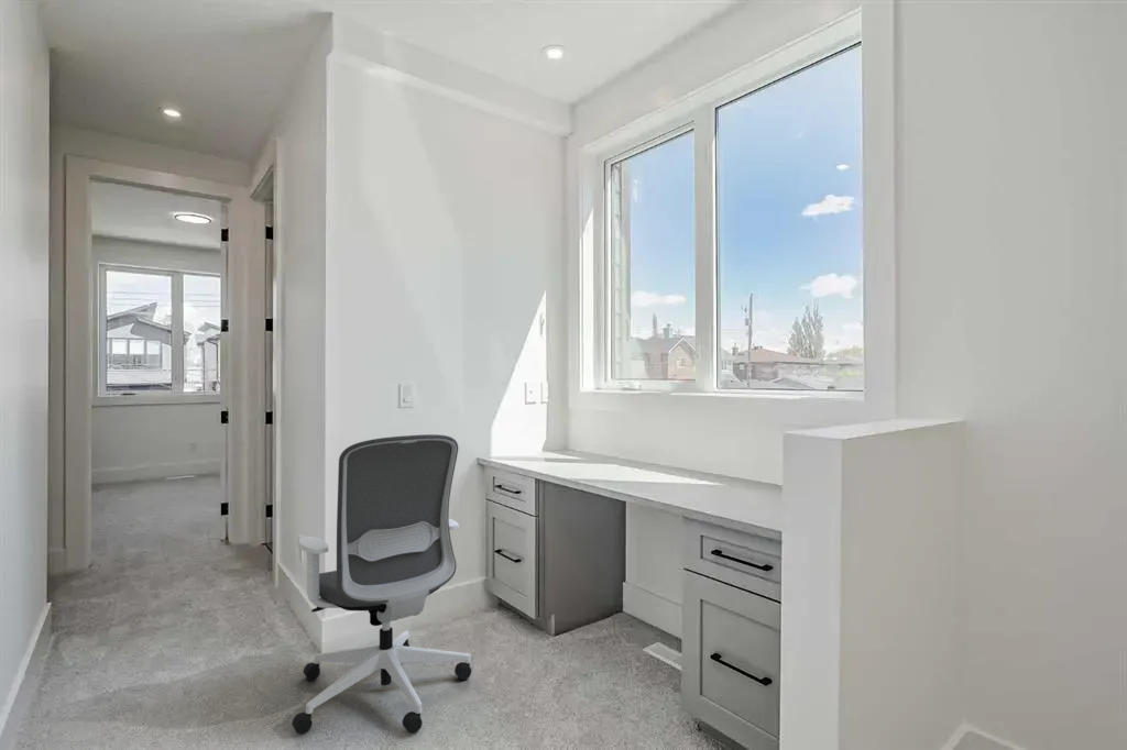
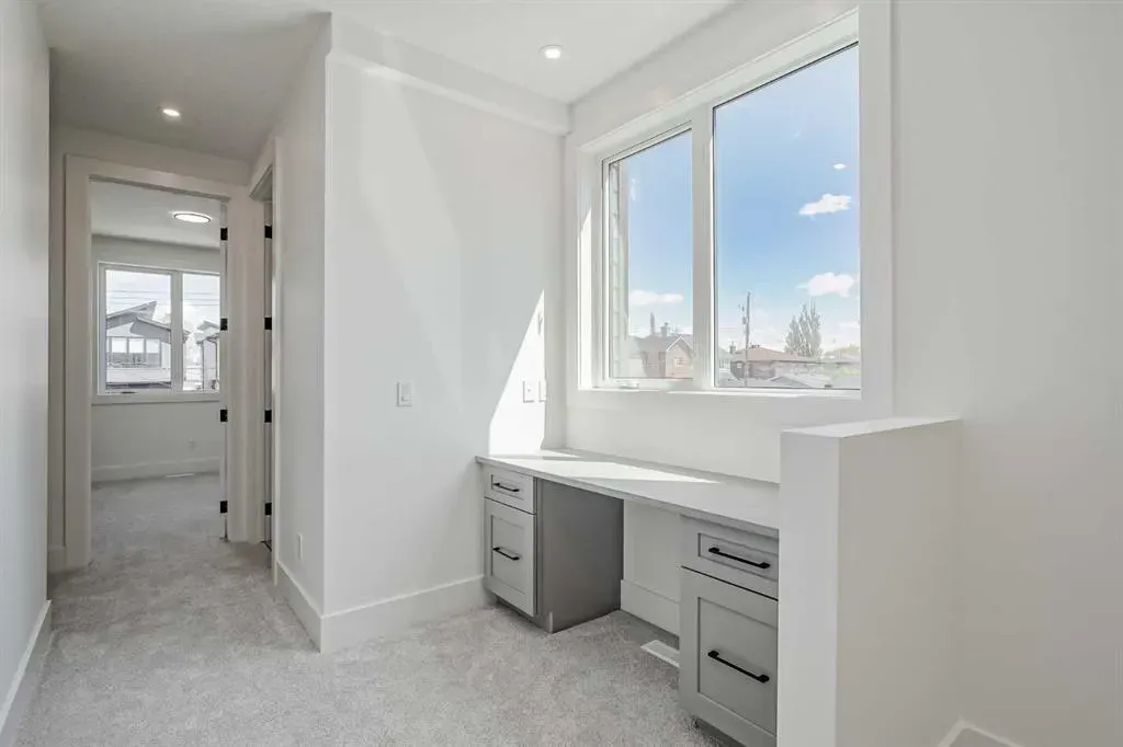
- office chair [292,433,472,736]
